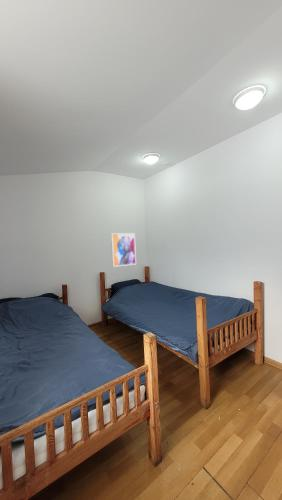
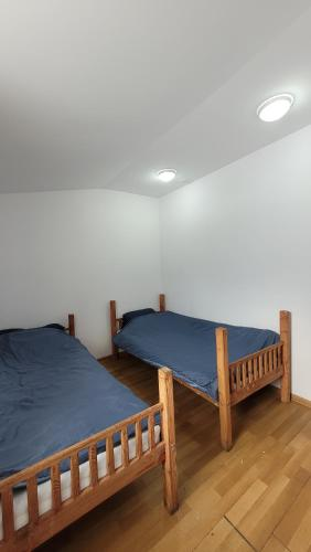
- wall art [110,232,137,268]
